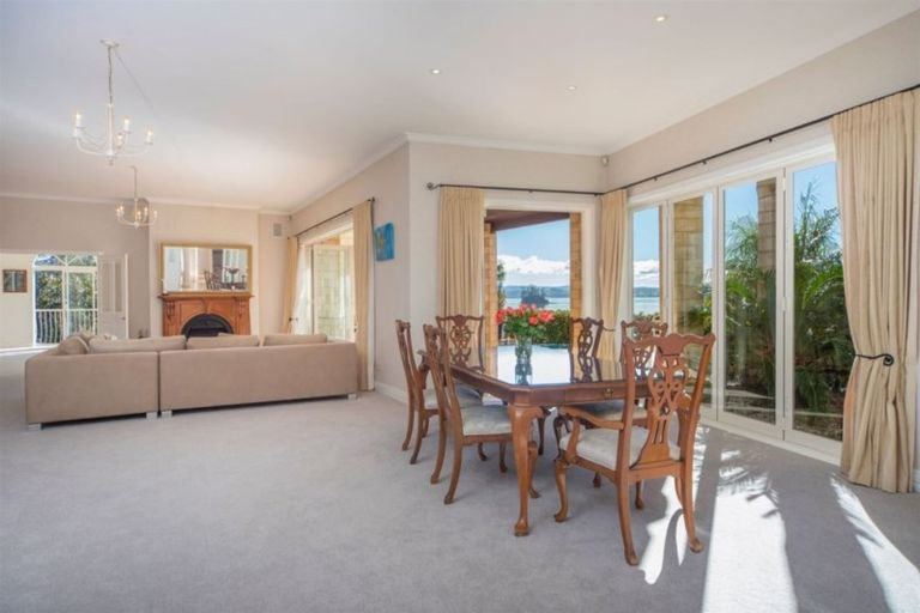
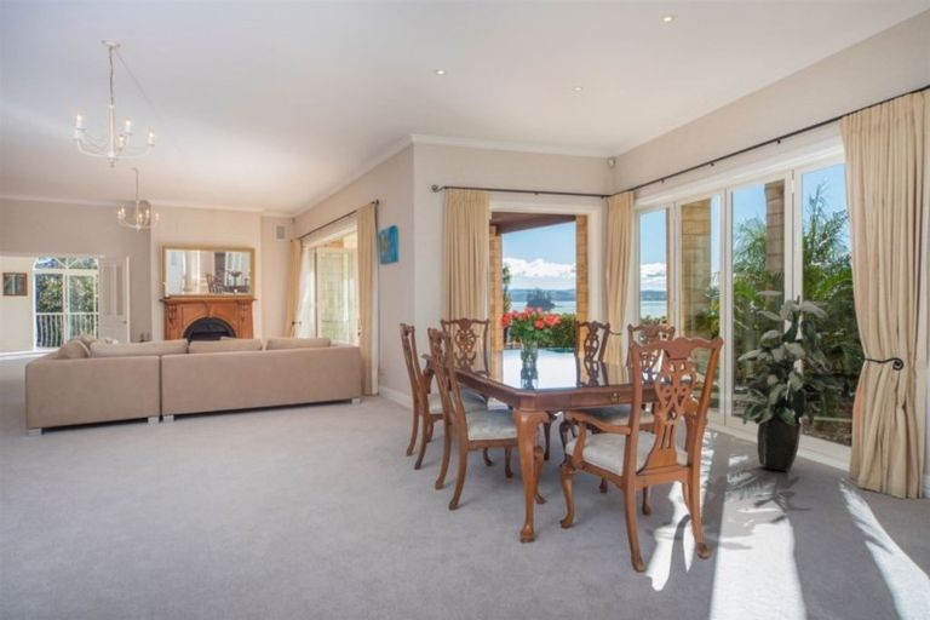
+ indoor plant [735,289,846,472]
